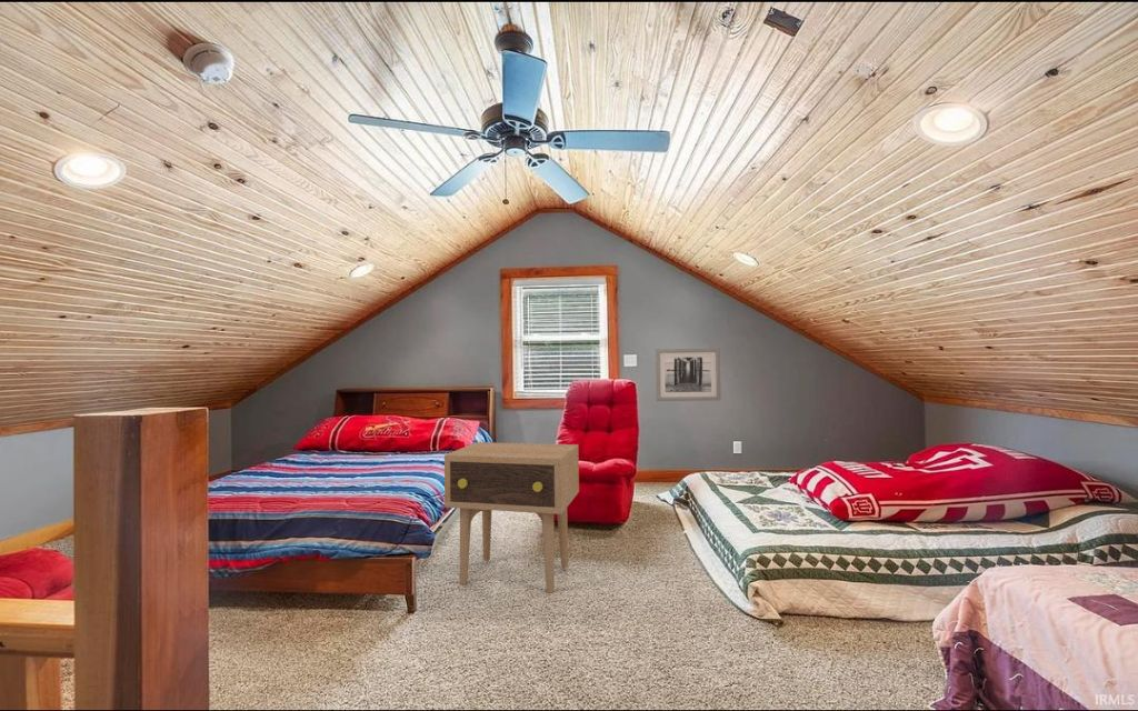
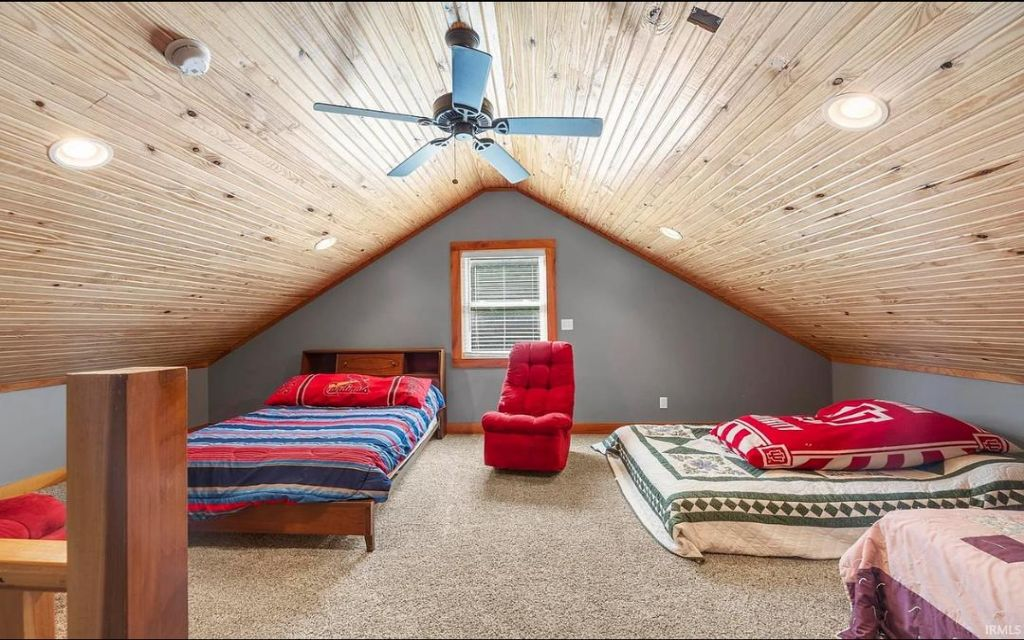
- side table [443,441,580,594]
- wall art [655,348,722,402]
